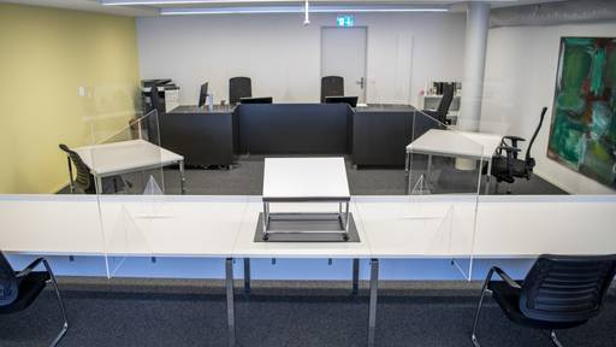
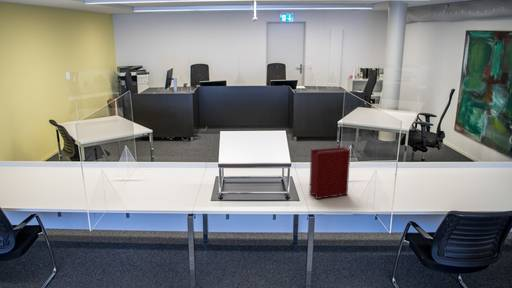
+ binder [308,146,351,200]
